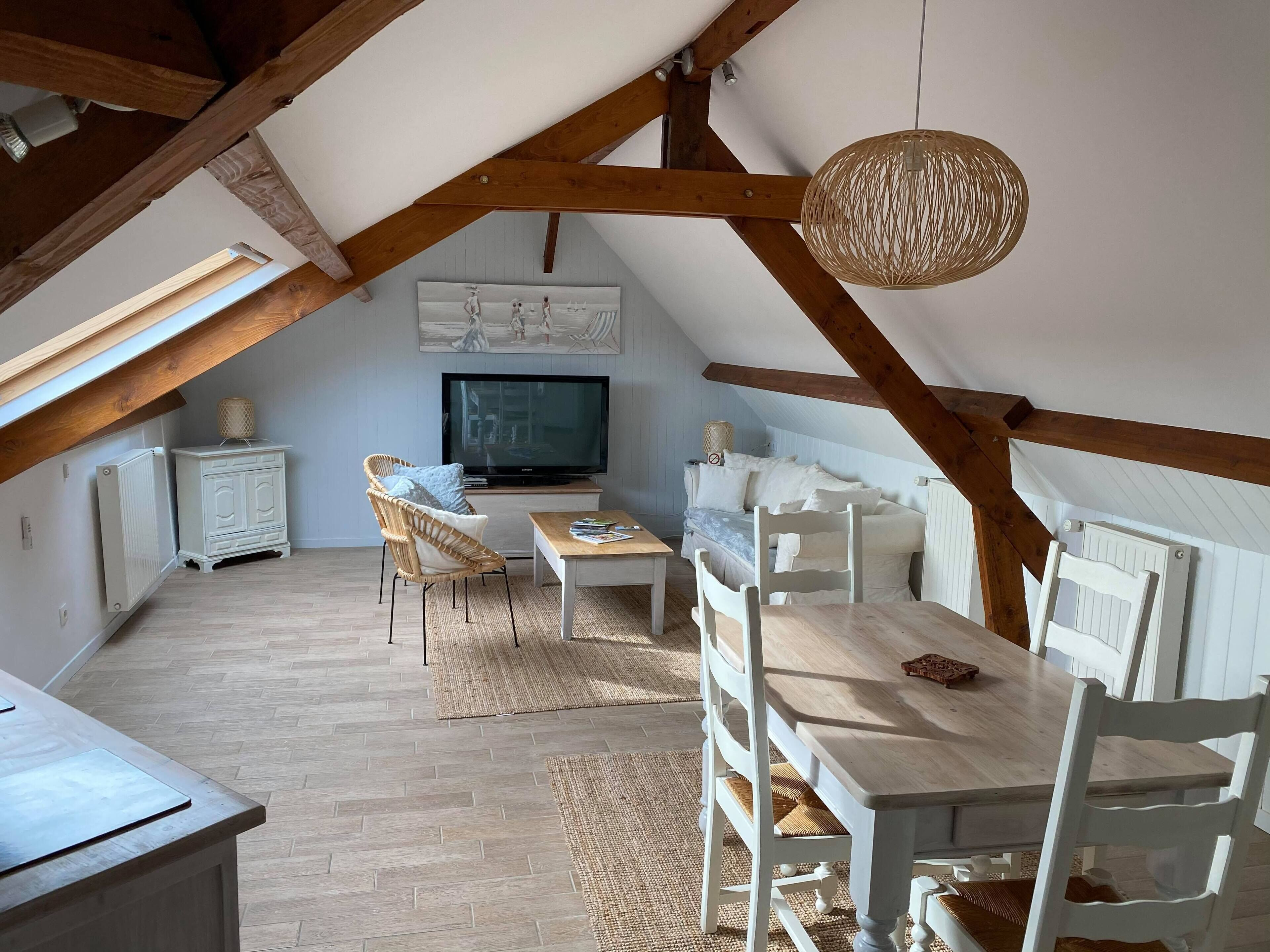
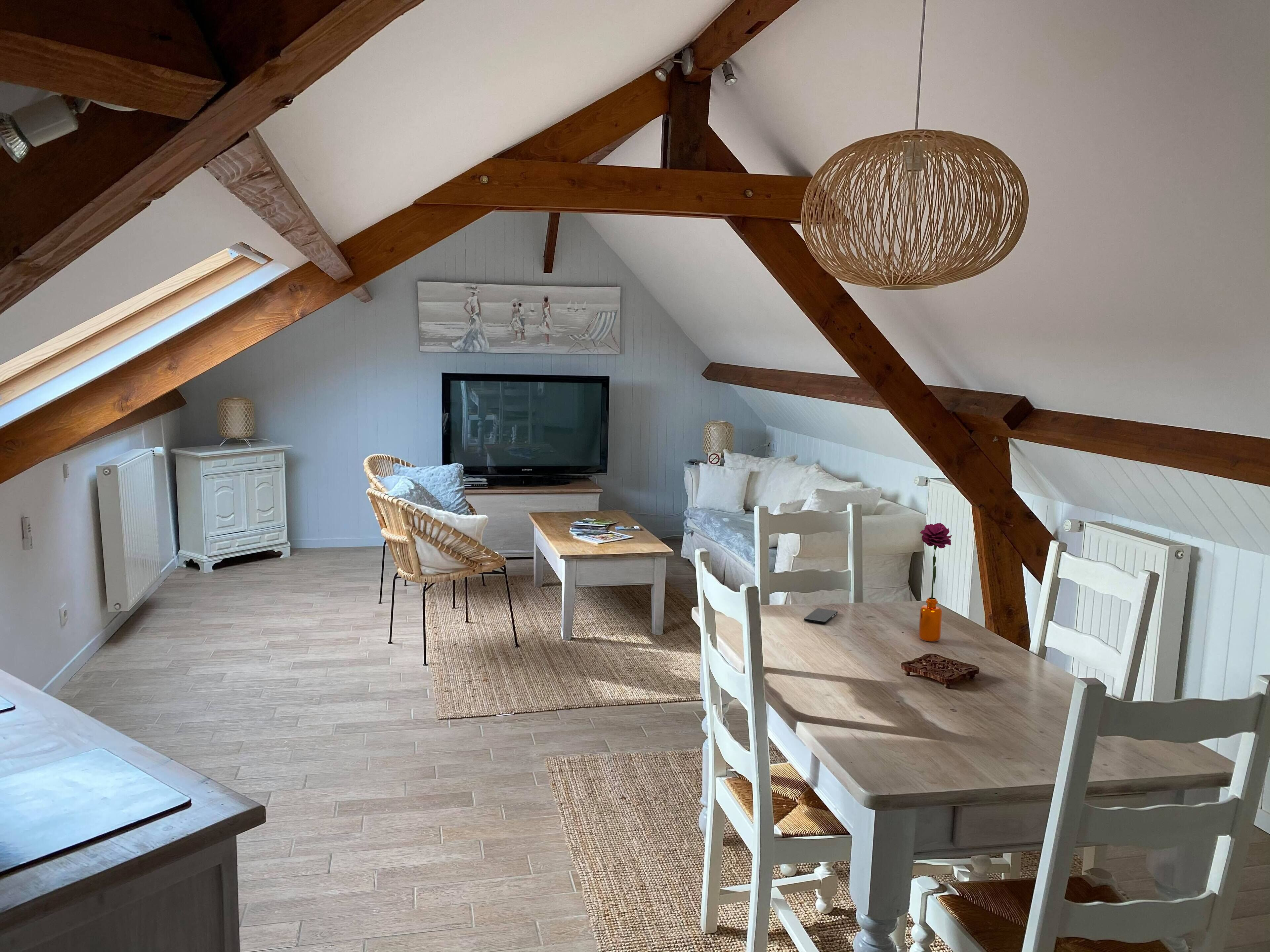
+ smartphone [804,608,838,624]
+ flower [918,523,952,642]
